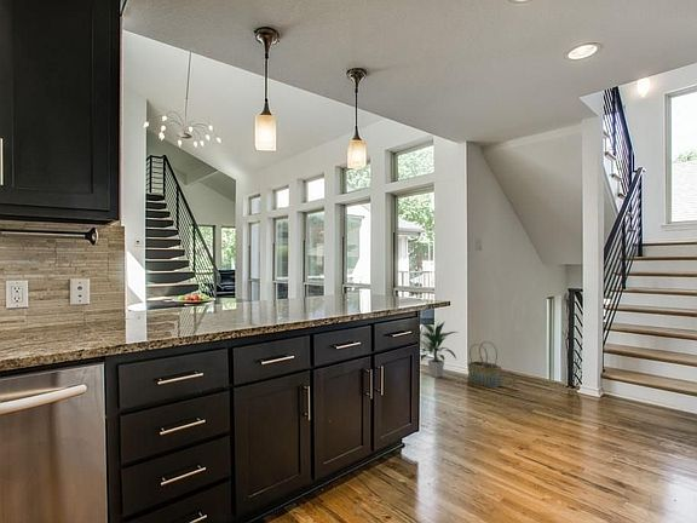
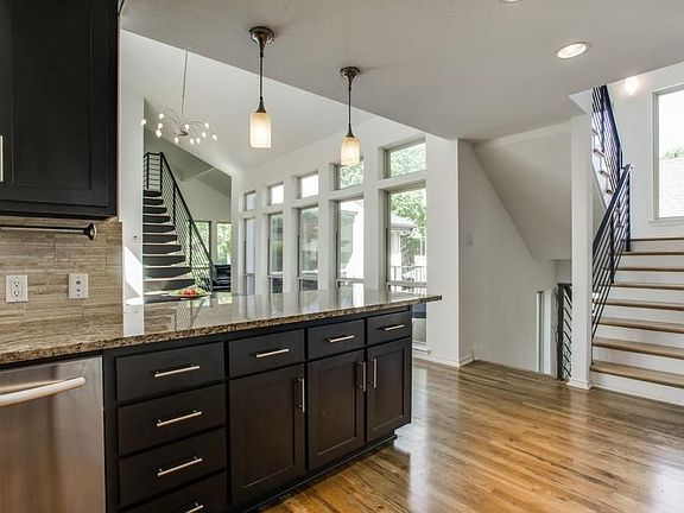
- basket [467,340,502,389]
- indoor plant [420,320,459,379]
